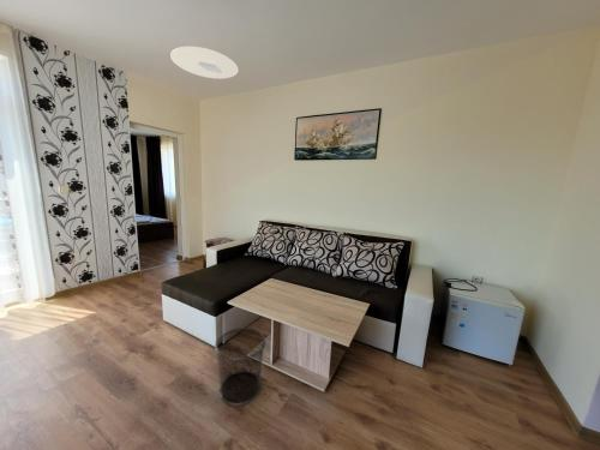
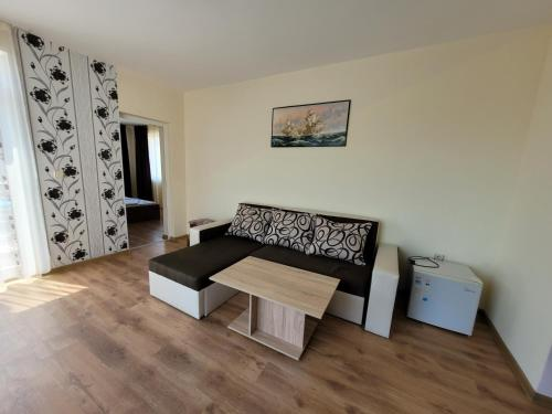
- waste bin [214,326,268,407]
- ceiling light [169,46,239,80]
